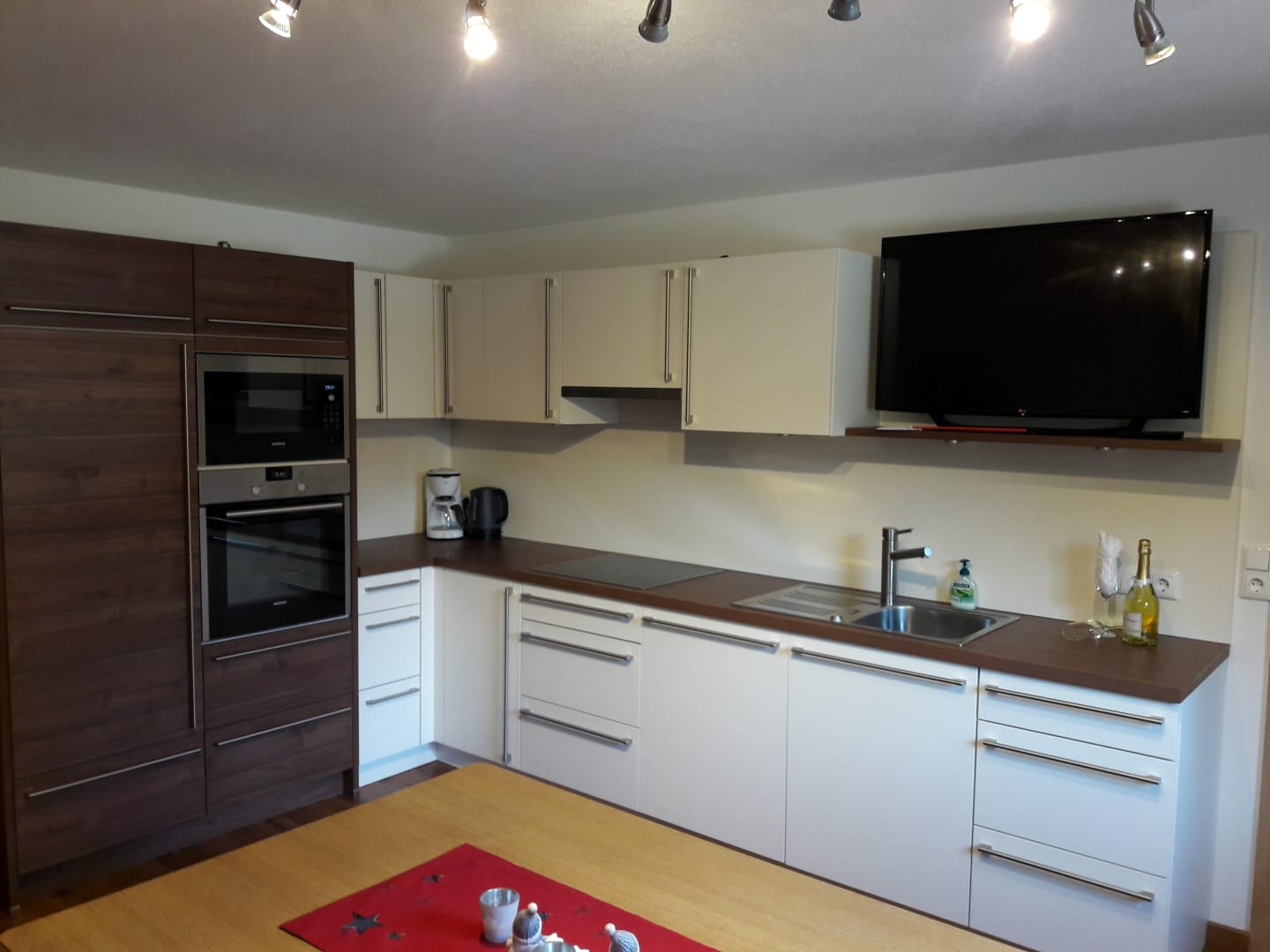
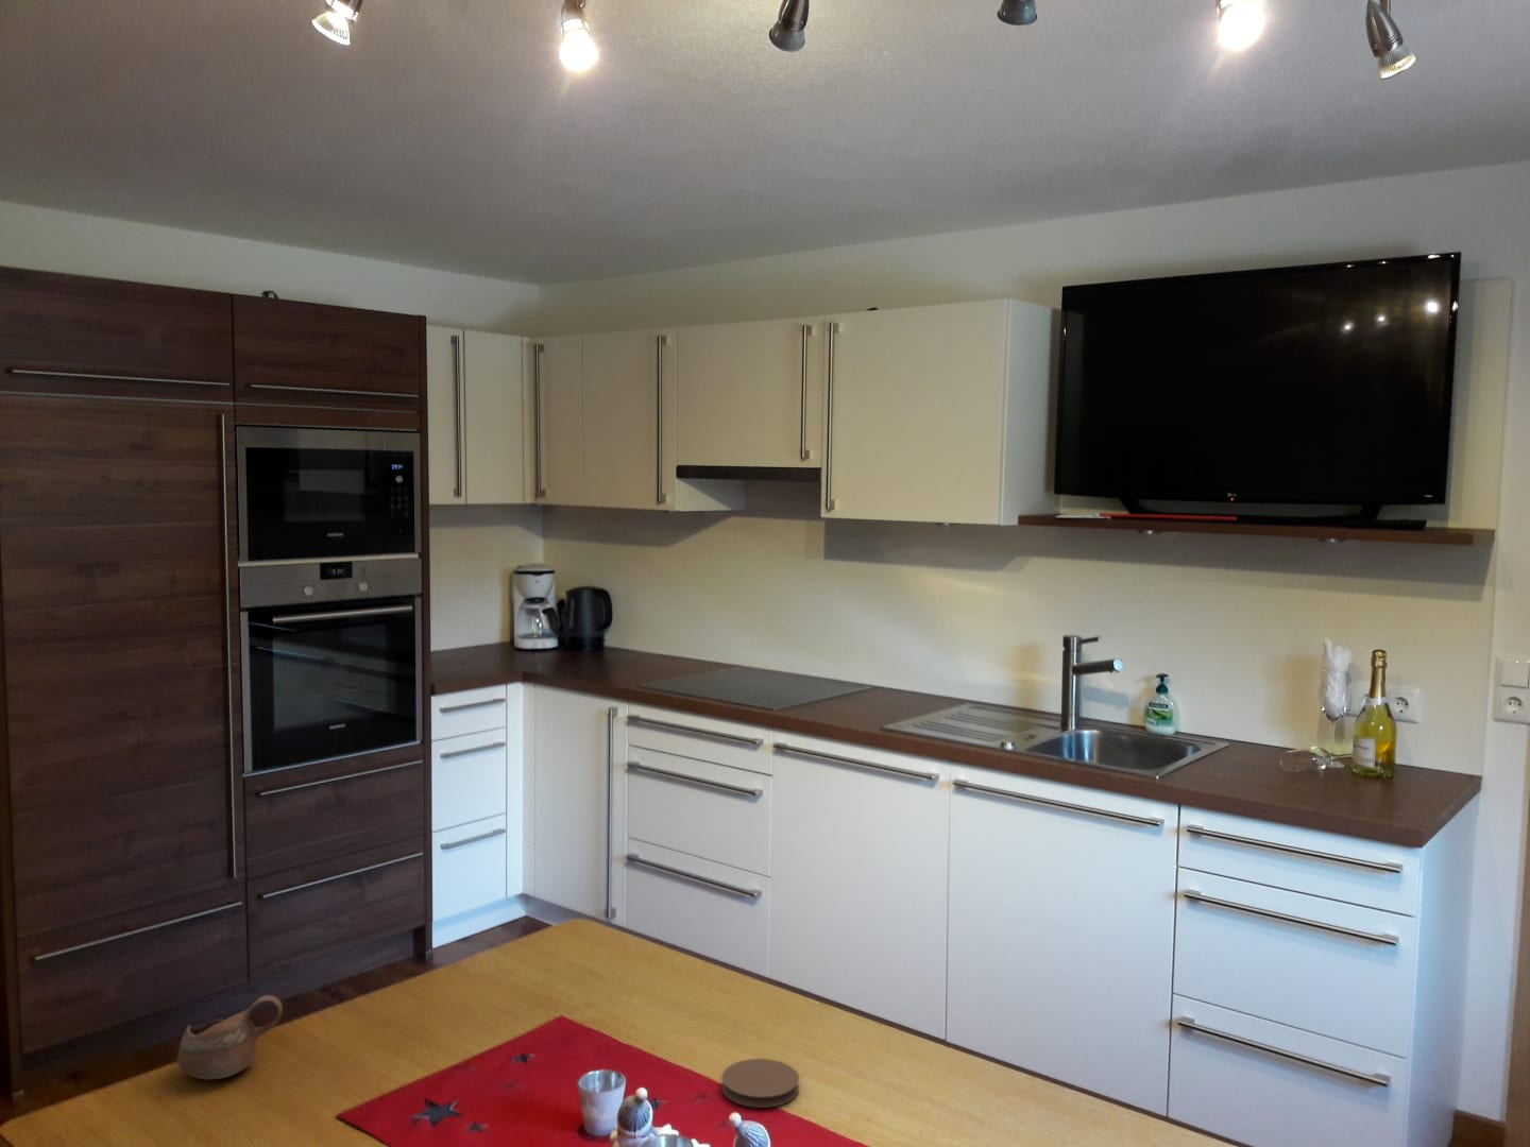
+ coaster [720,1058,800,1108]
+ cup [176,994,283,1080]
